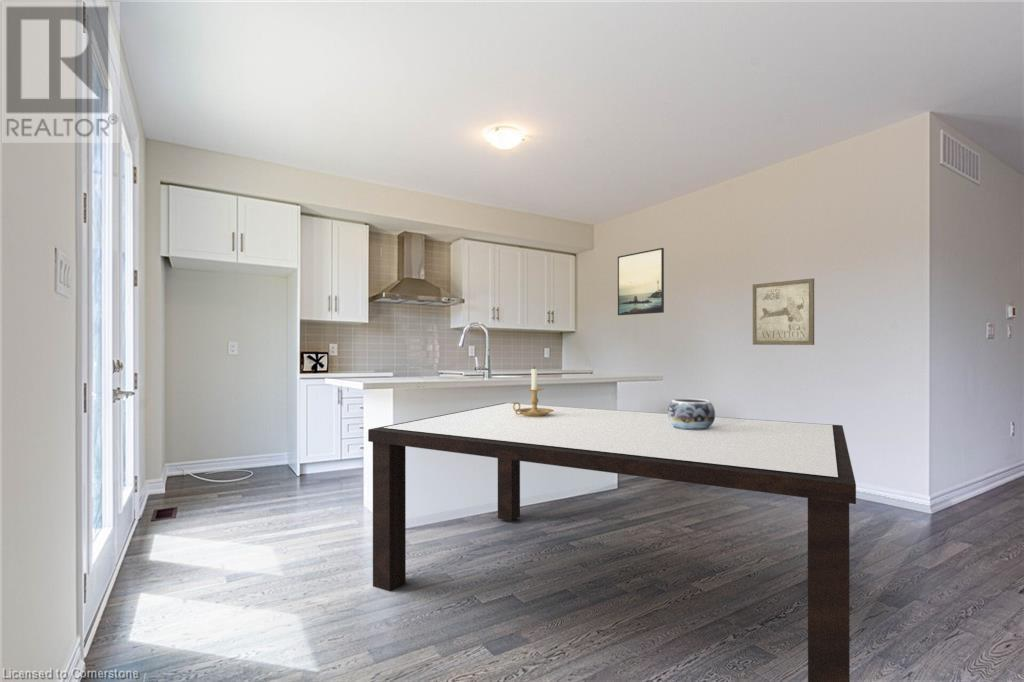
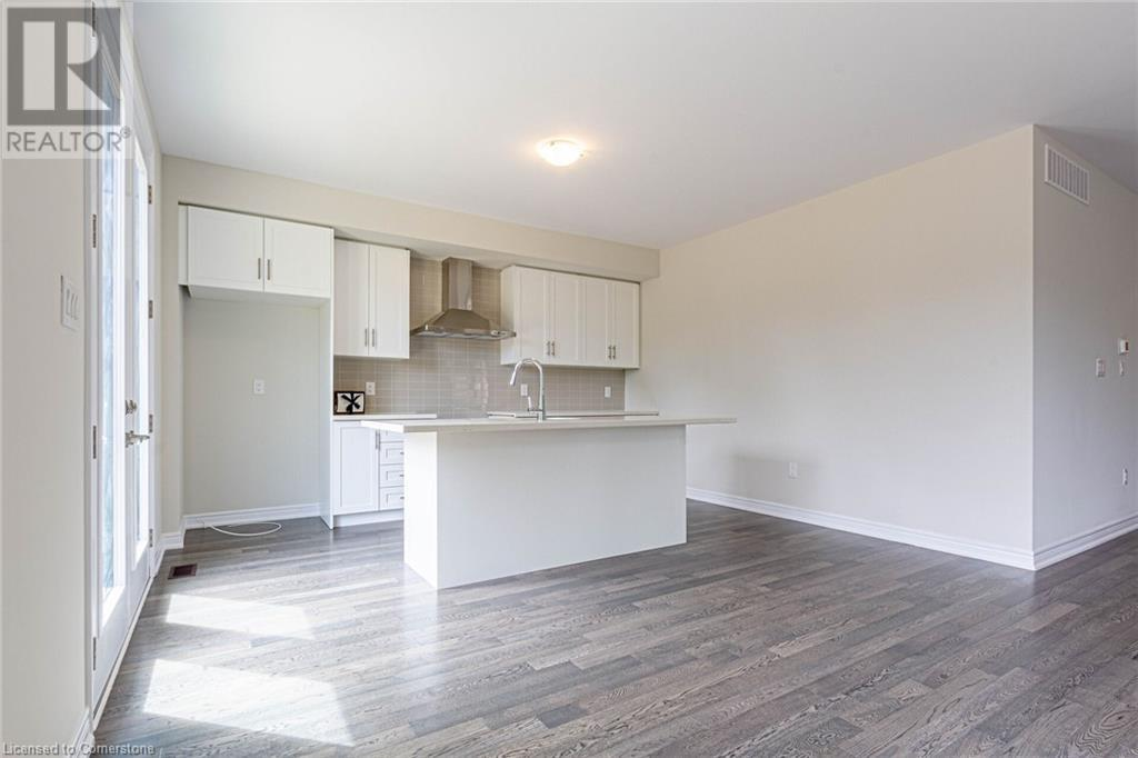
- candle holder [511,366,554,416]
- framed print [617,247,665,316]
- decorative bowl [666,398,716,430]
- wall art [752,277,815,346]
- dining table [367,402,857,682]
